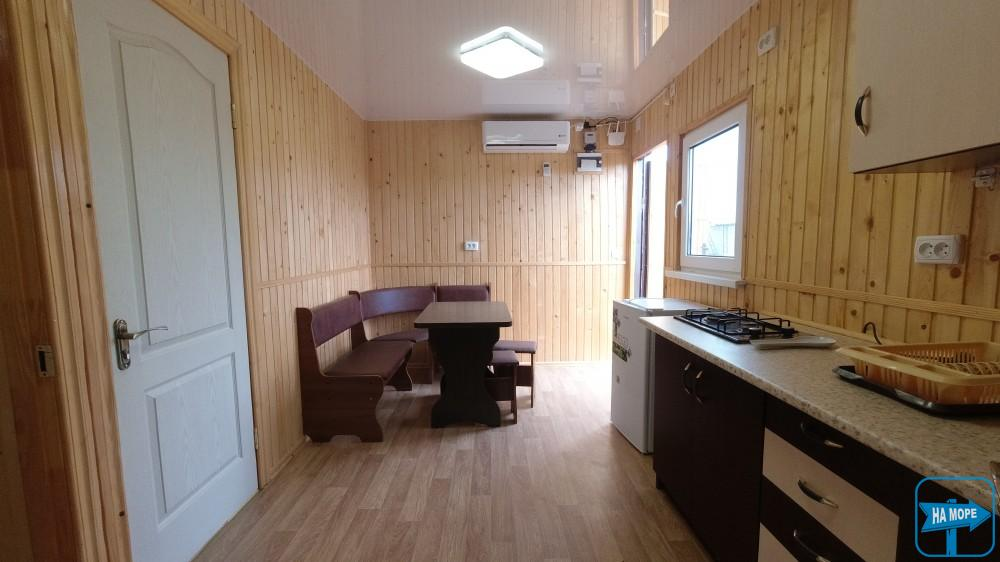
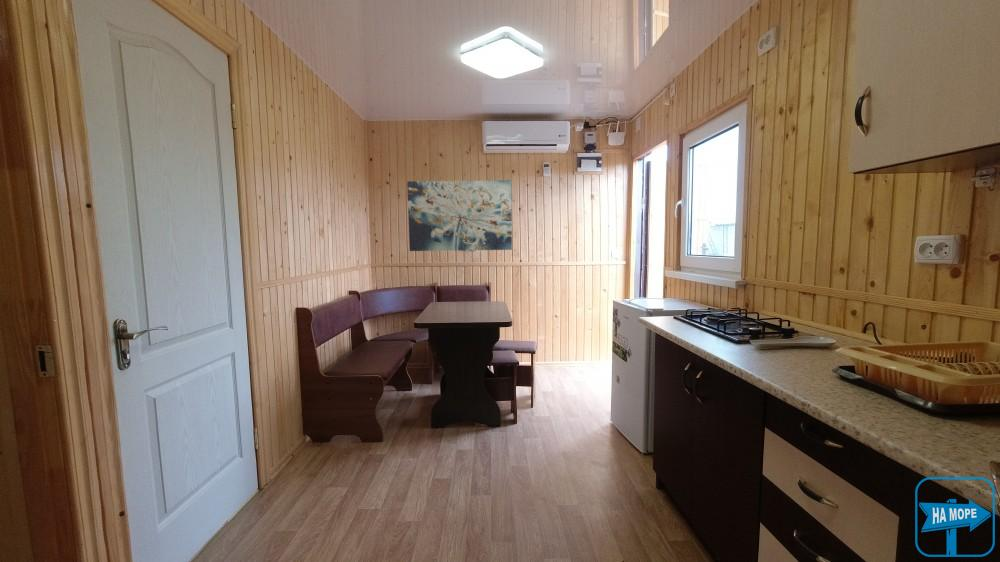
+ wall art [406,179,513,252]
